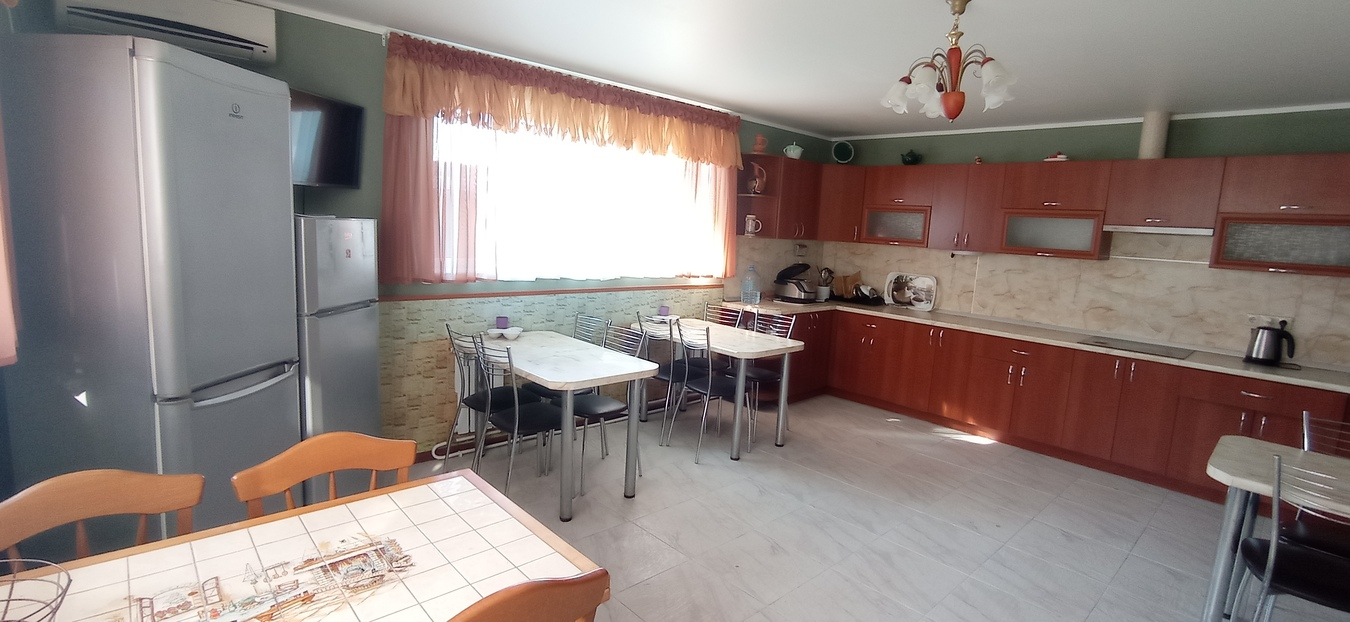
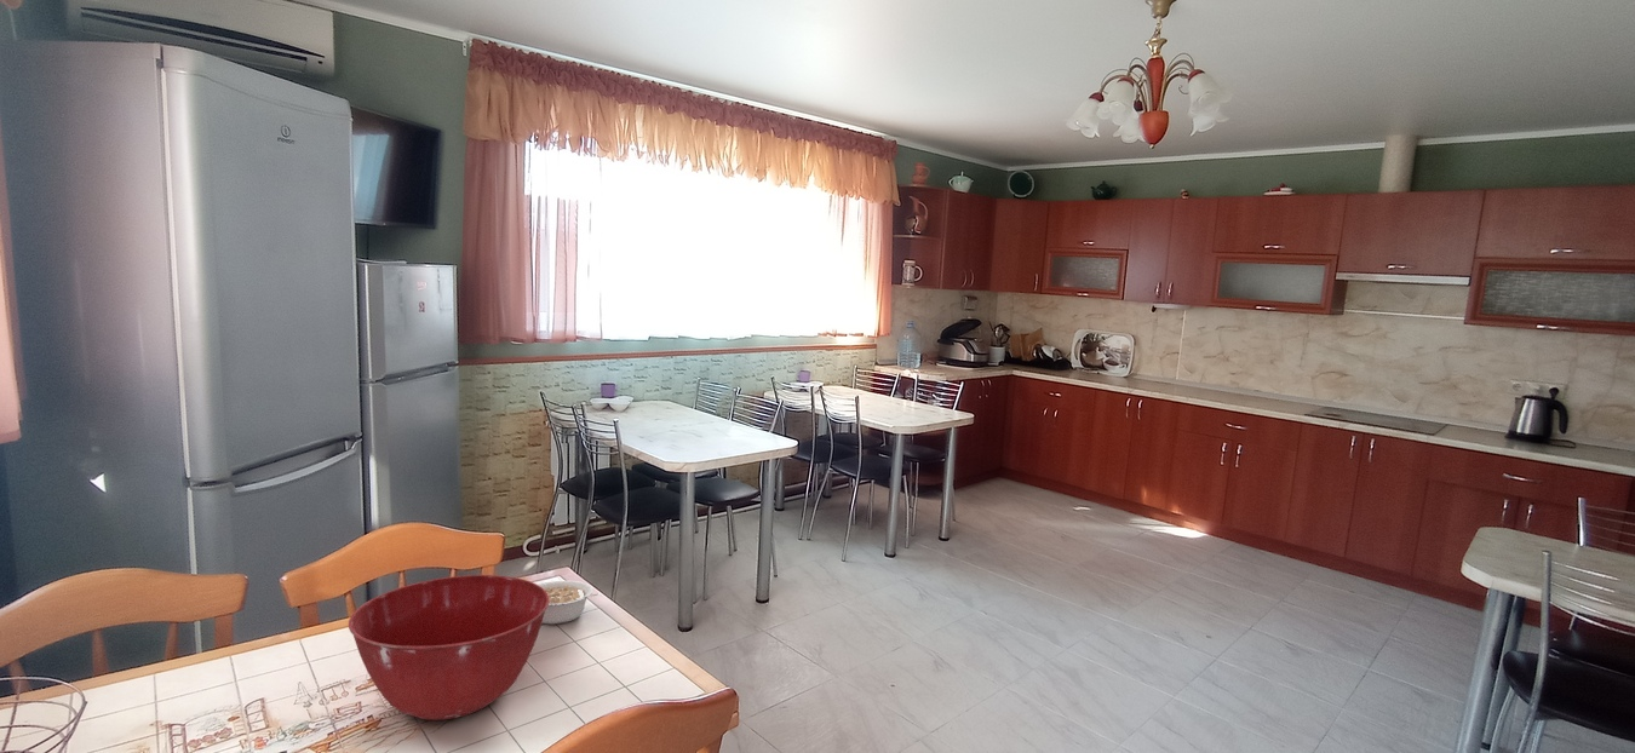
+ legume [538,580,601,625]
+ mixing bowl [348,574,550,722]
